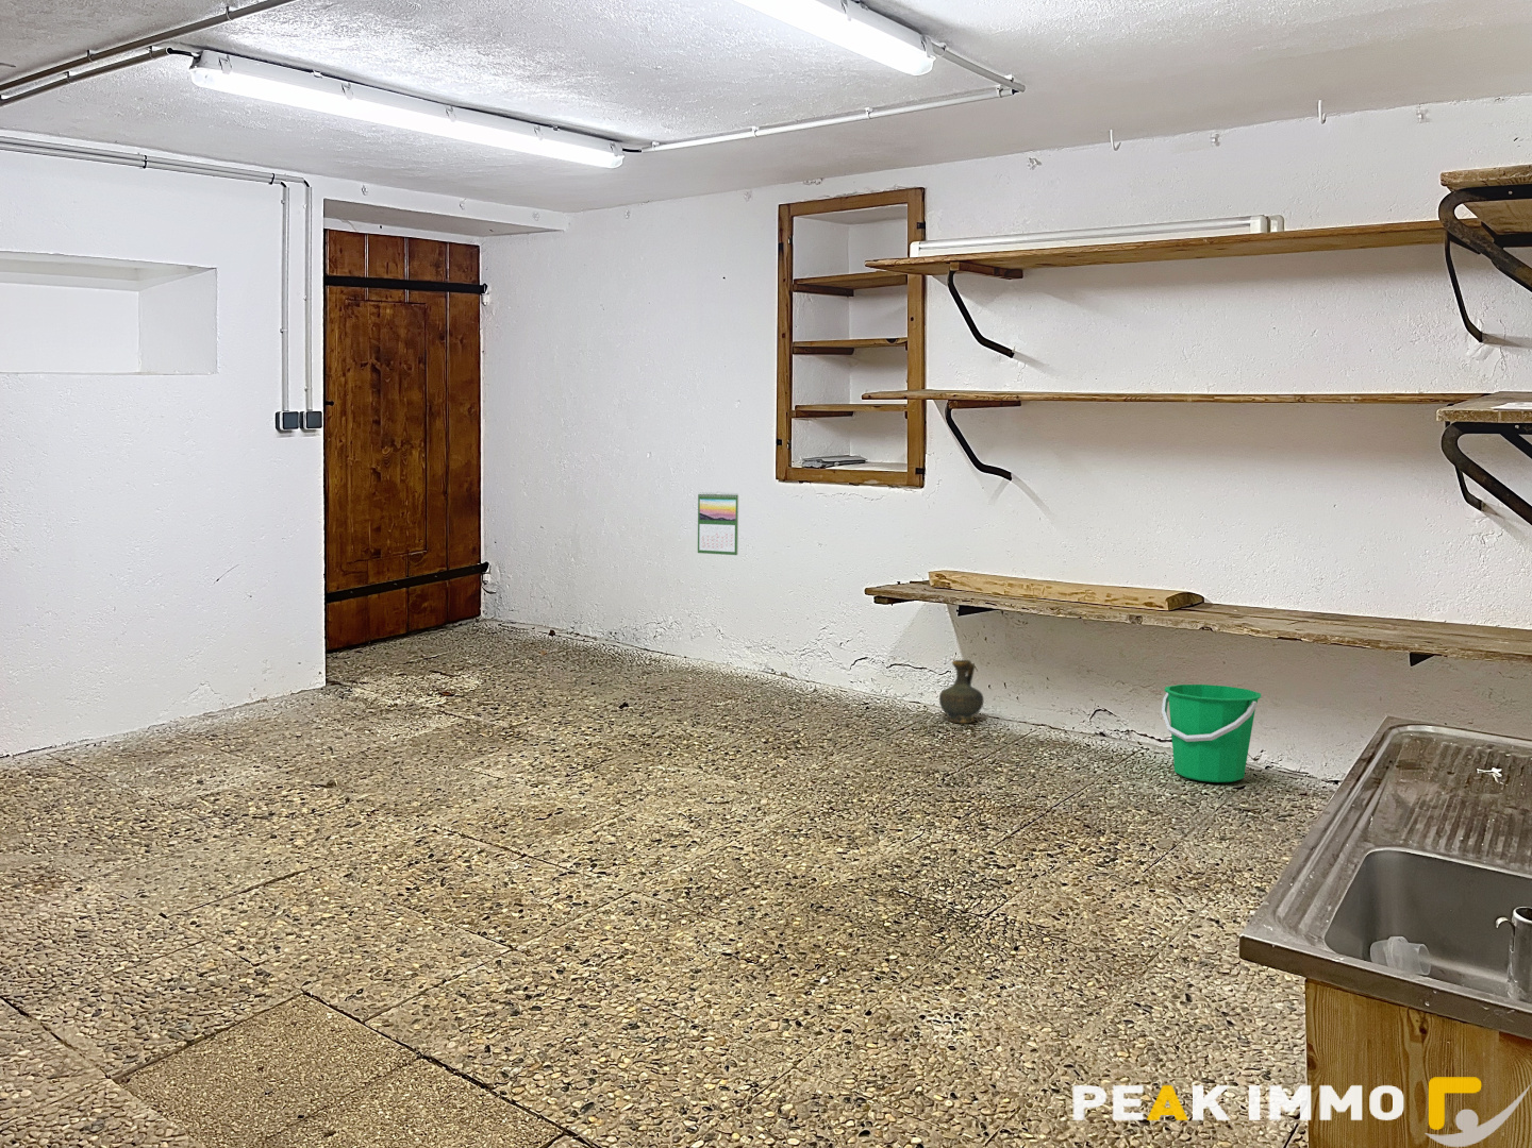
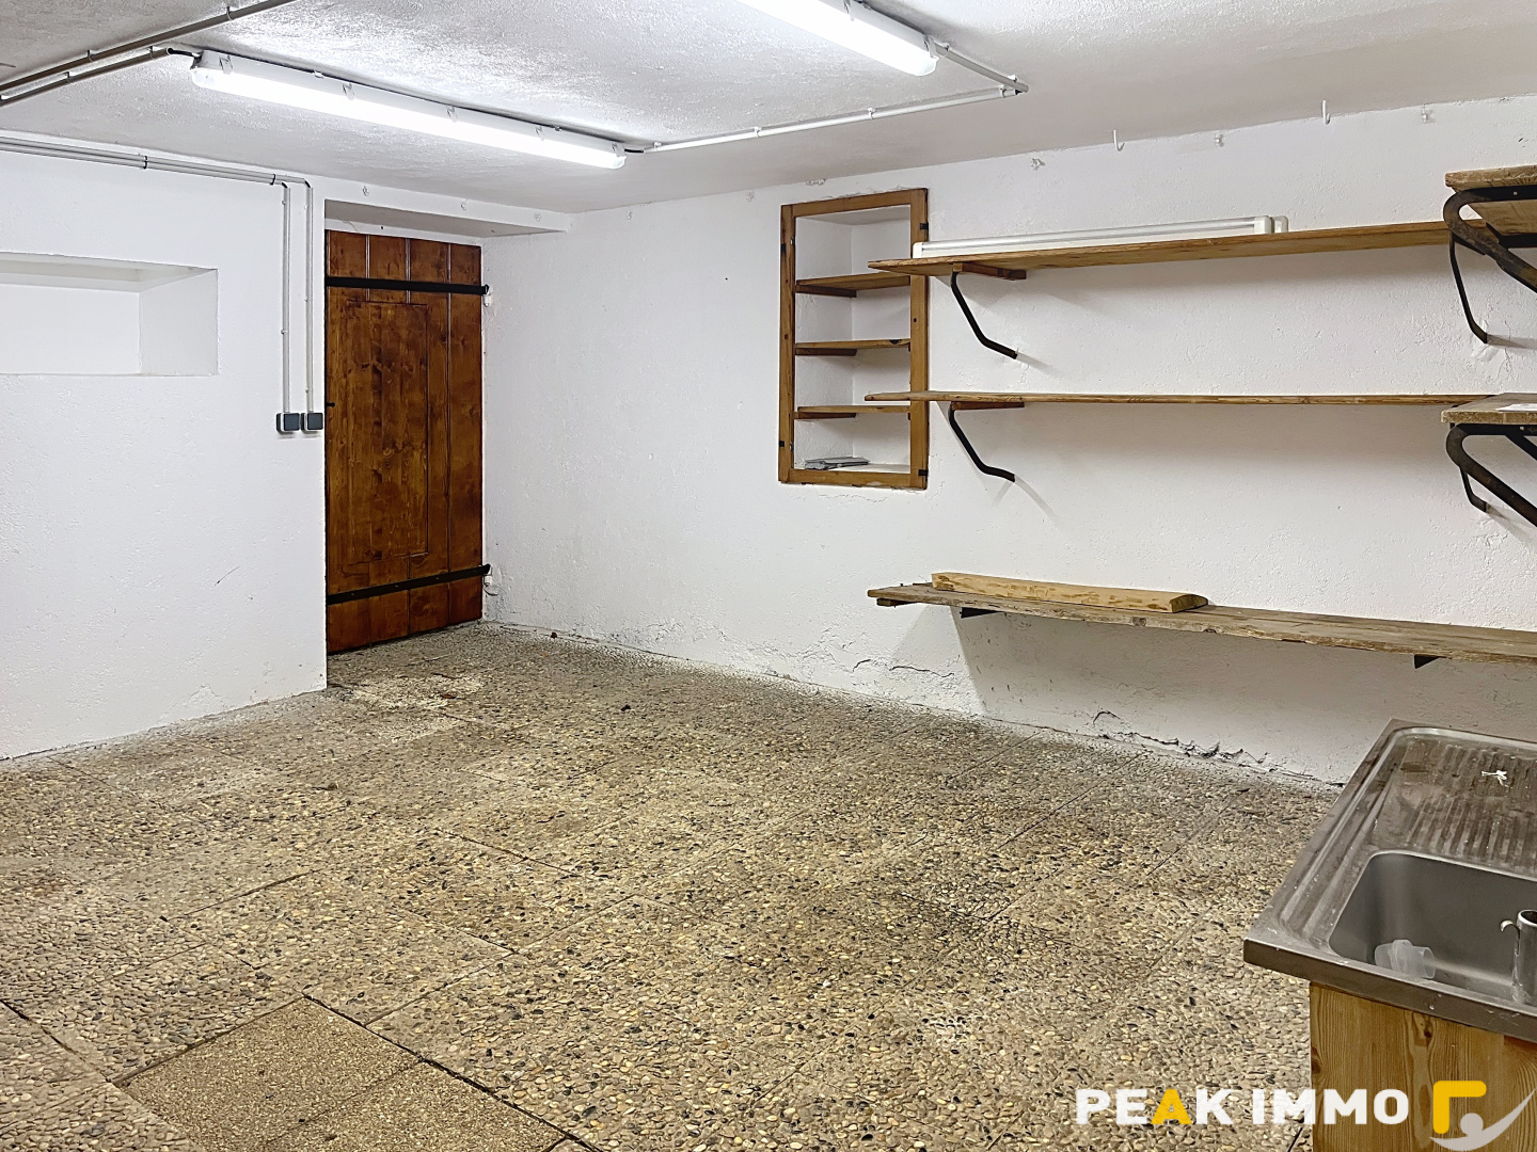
- calendar [697,491,739,556]
- ceramic jug [939,660,986,724]
- bucket [1160,684,1262,784]
